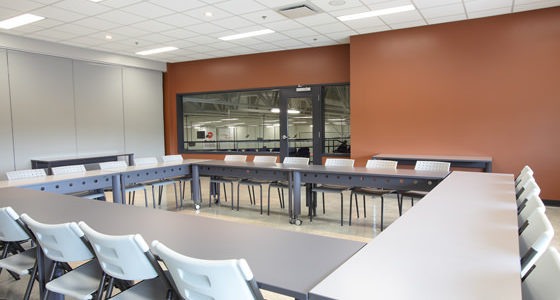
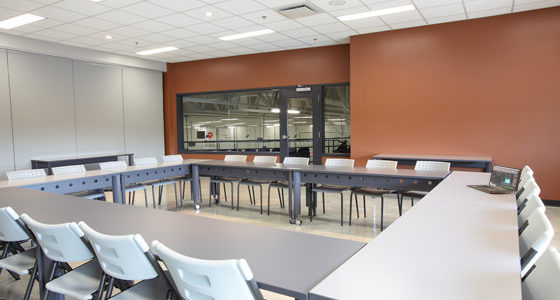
+ laptop [465,164,523,194]
